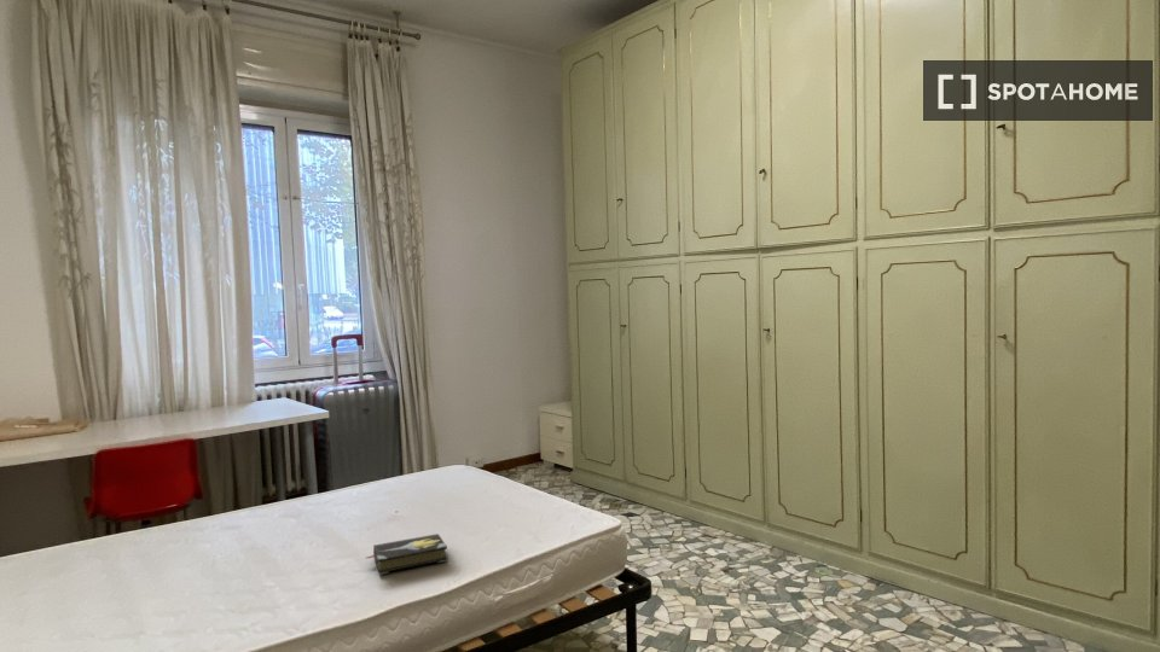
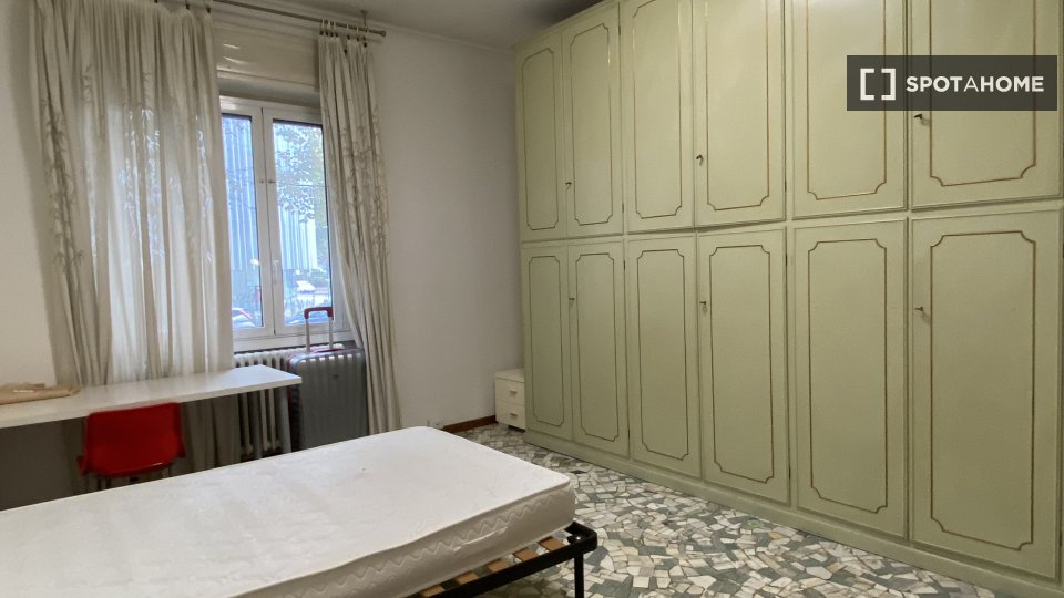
- hardback book [365,532,450,576]
